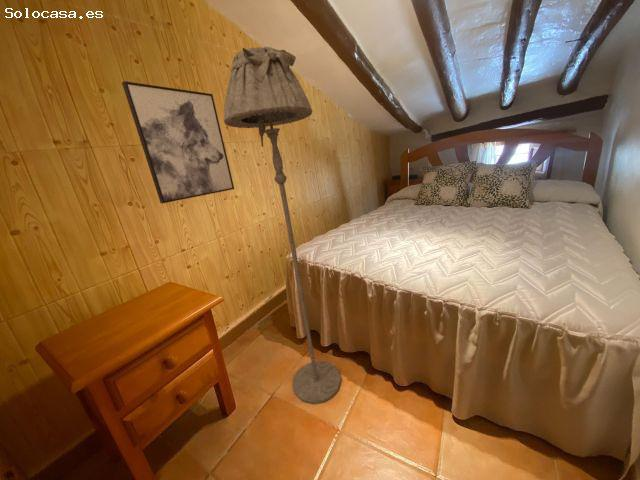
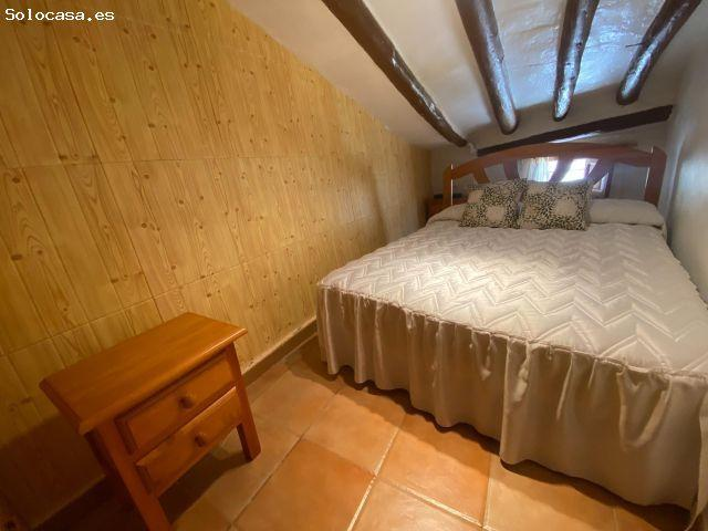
- wall art [121,80,235,204]
- floor lamp [223,46,342,405]
